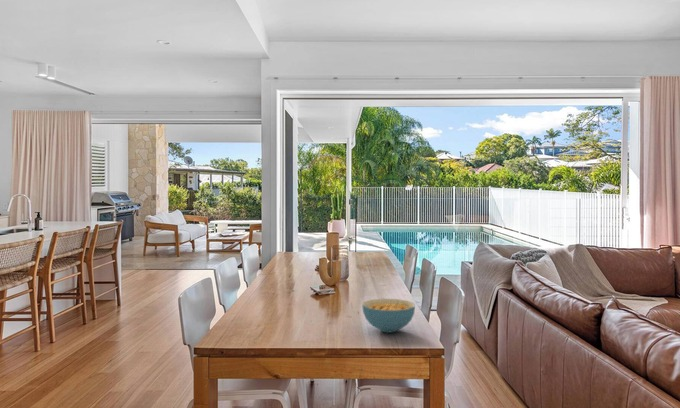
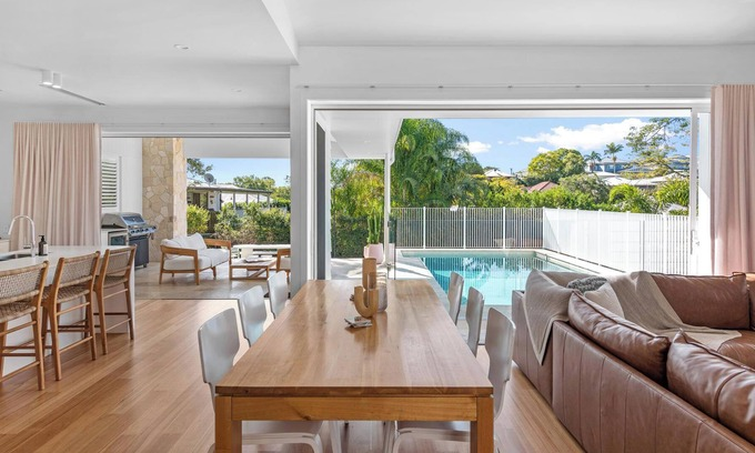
- cereal bowl [361,298,416,333]
